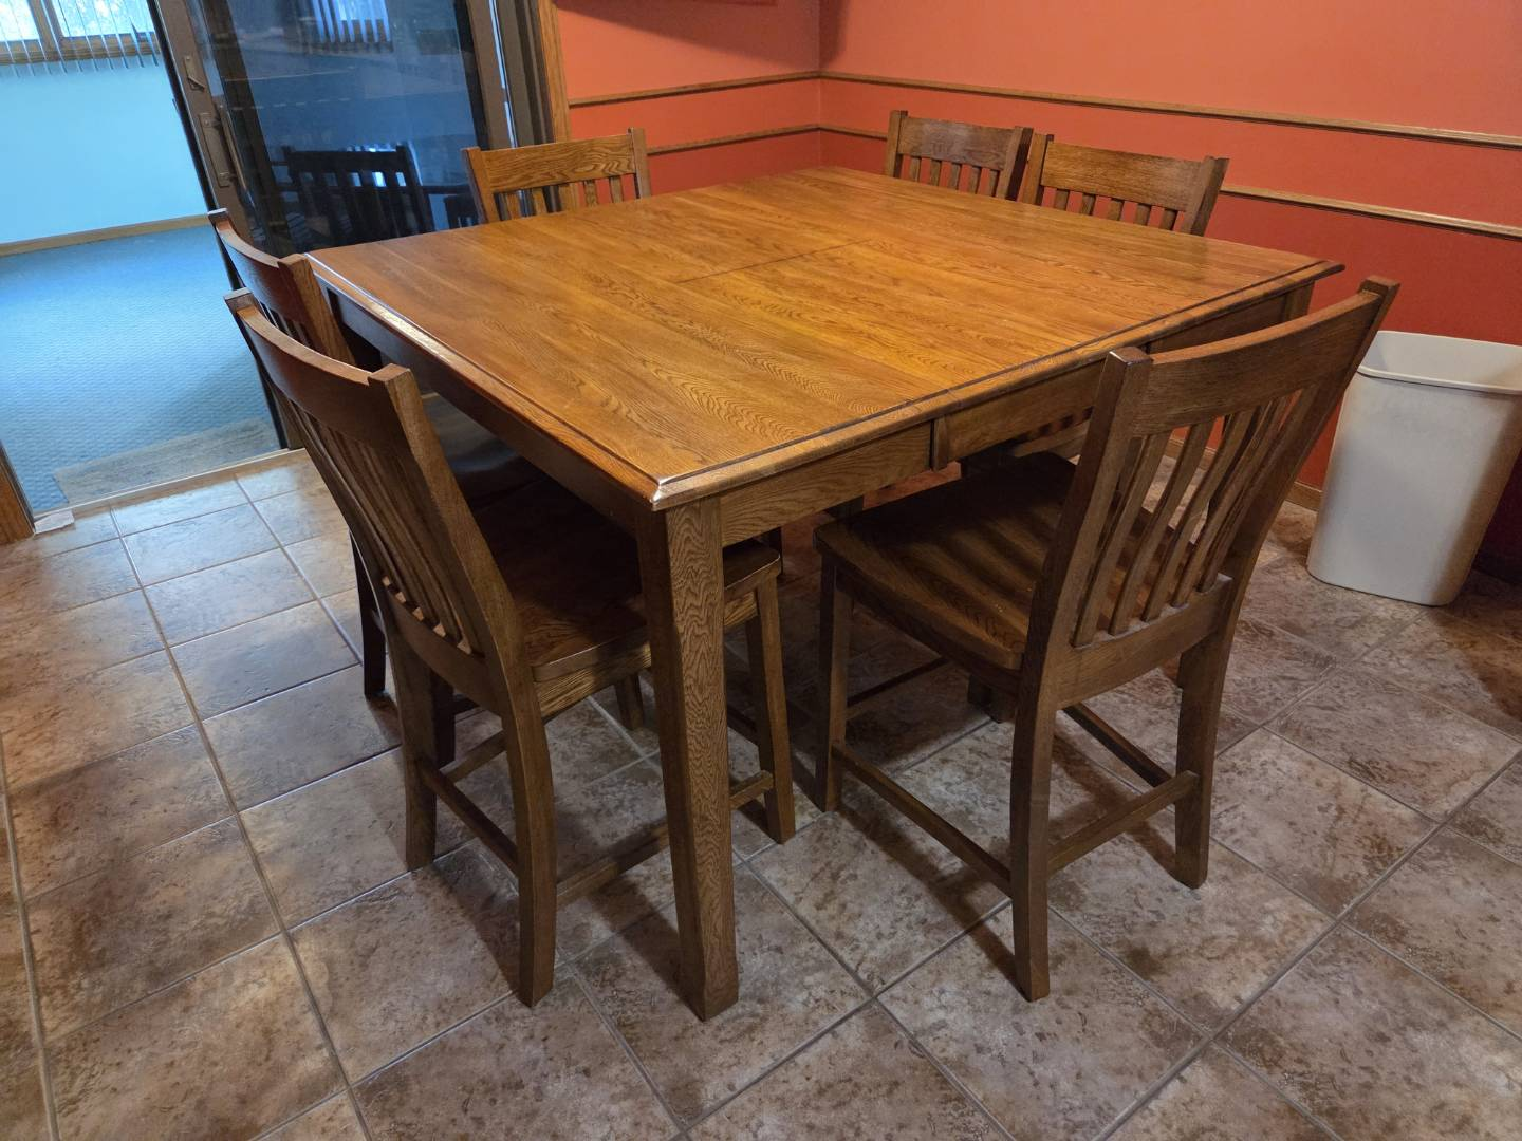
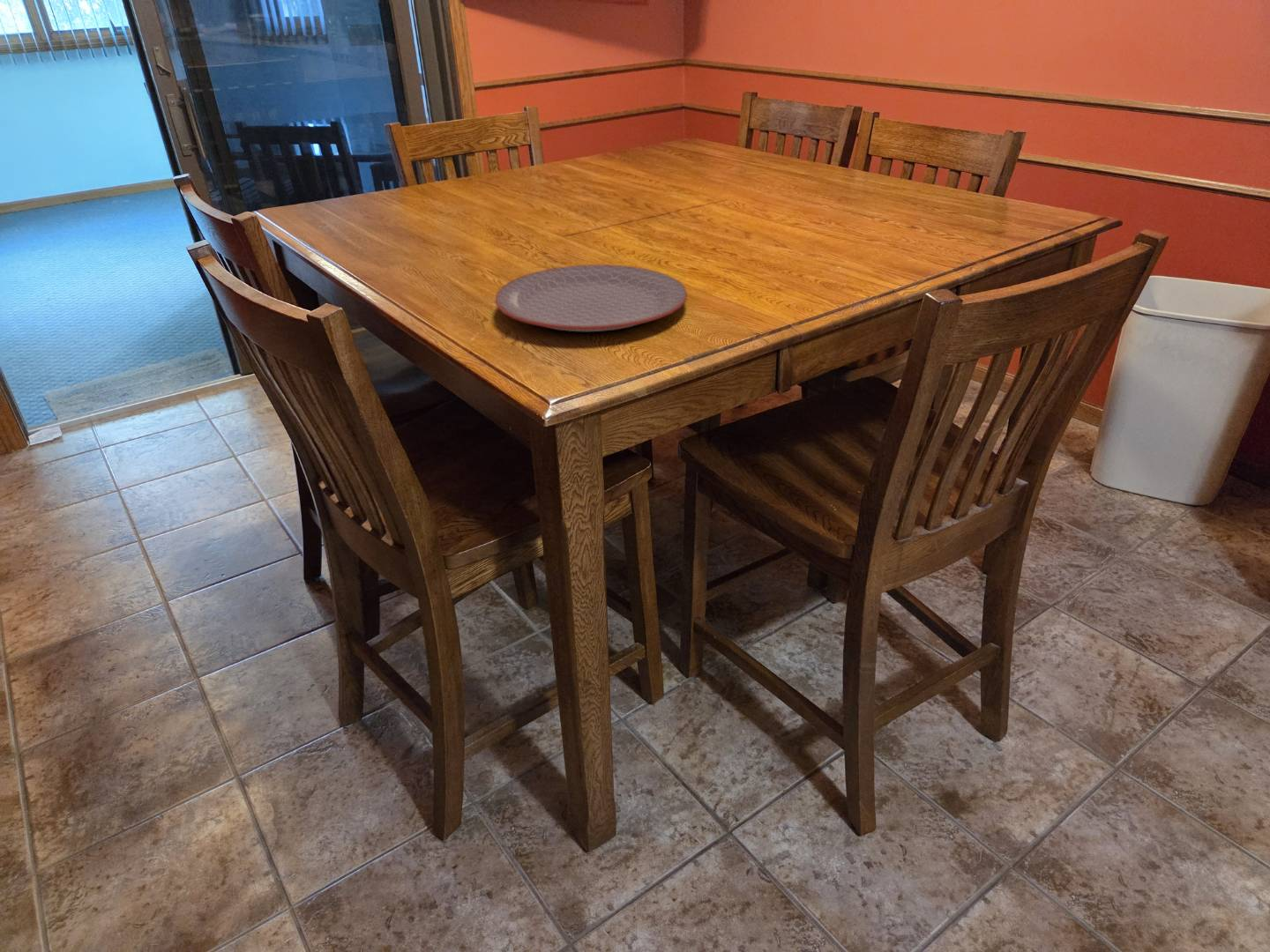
+ plate [495,264,688,332]
